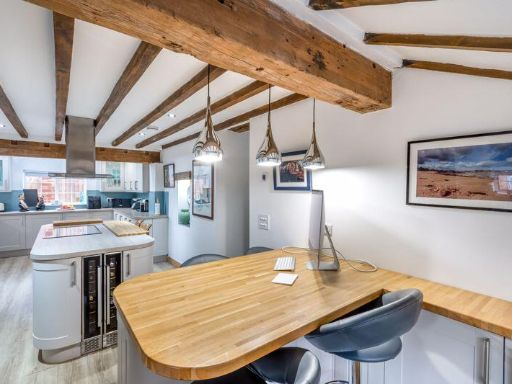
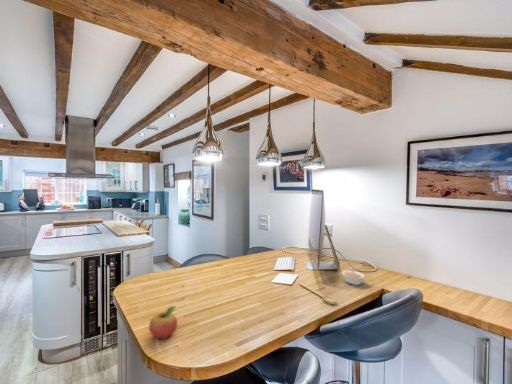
+ legume [341,267,366,286]
+ spoon [298,281,337,305]
+ fruit [148,305,178,340]
